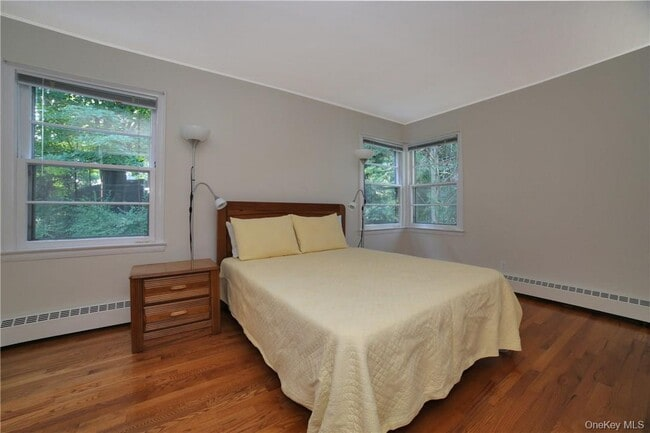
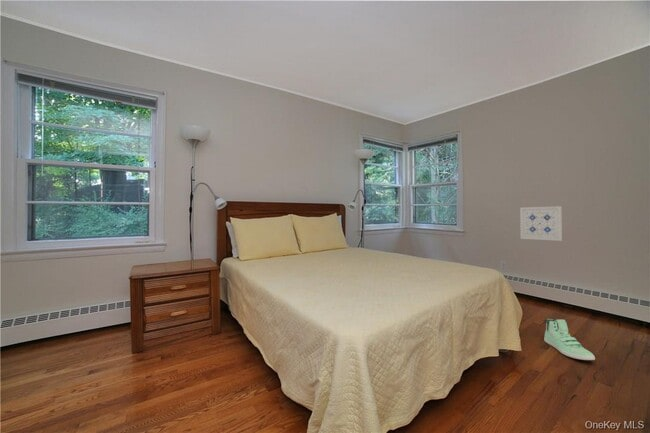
+ sneaker [543,318,596,361]
+ wall art [519,205,563,242]
